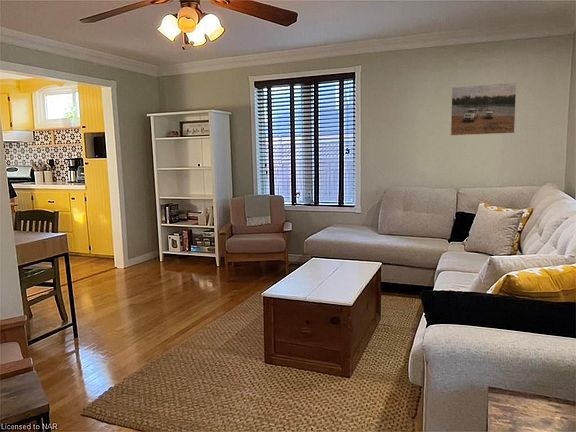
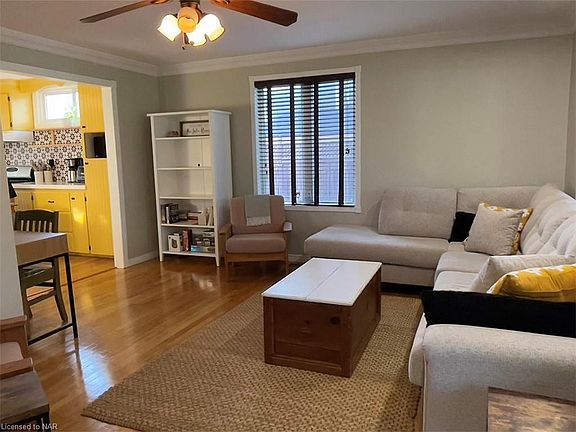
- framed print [450,82,517,137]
